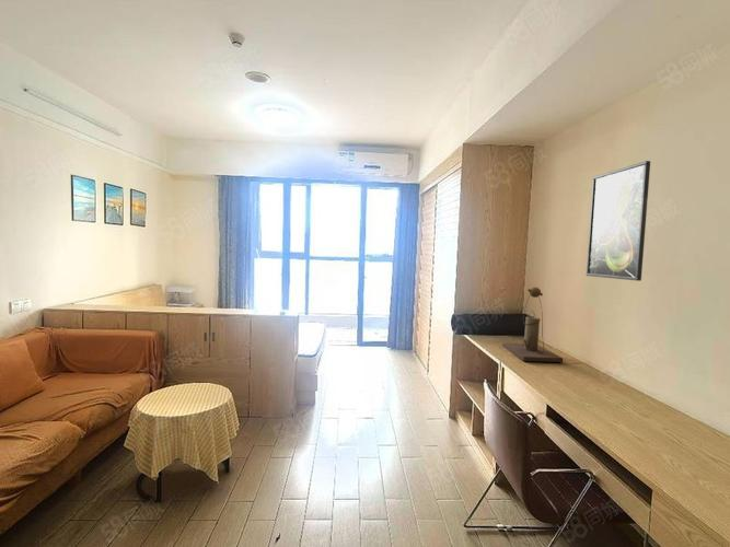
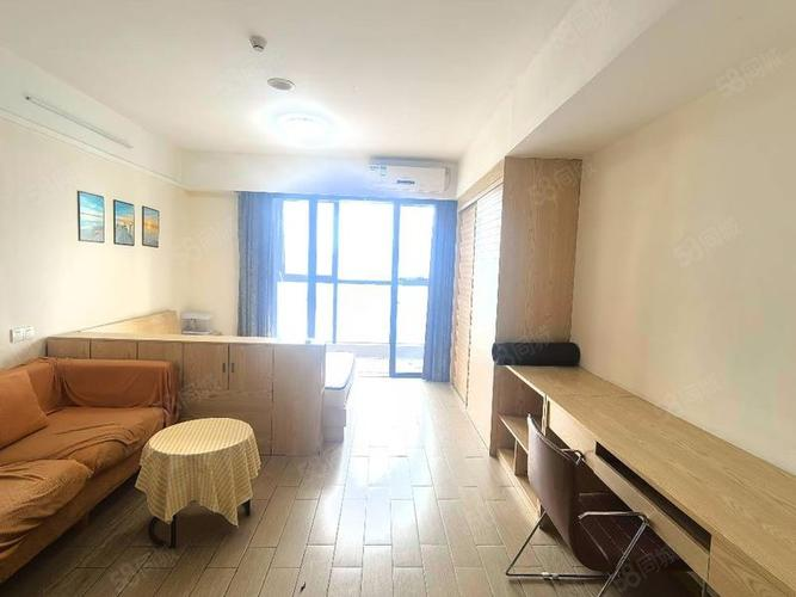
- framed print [586,160,651,282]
- desk lamp [501,286,564,363]
